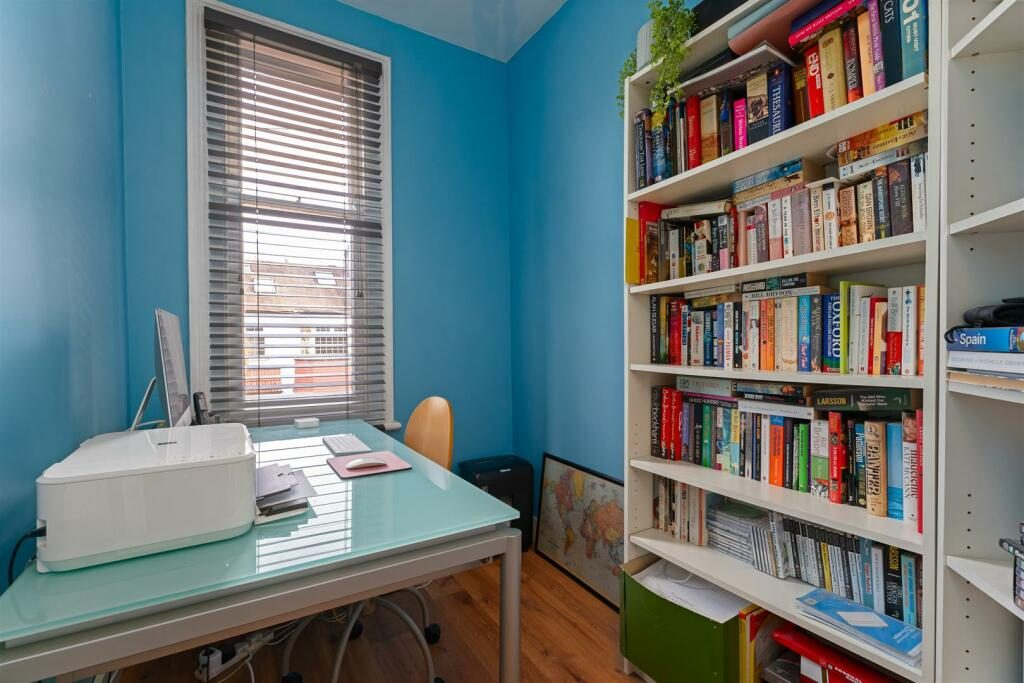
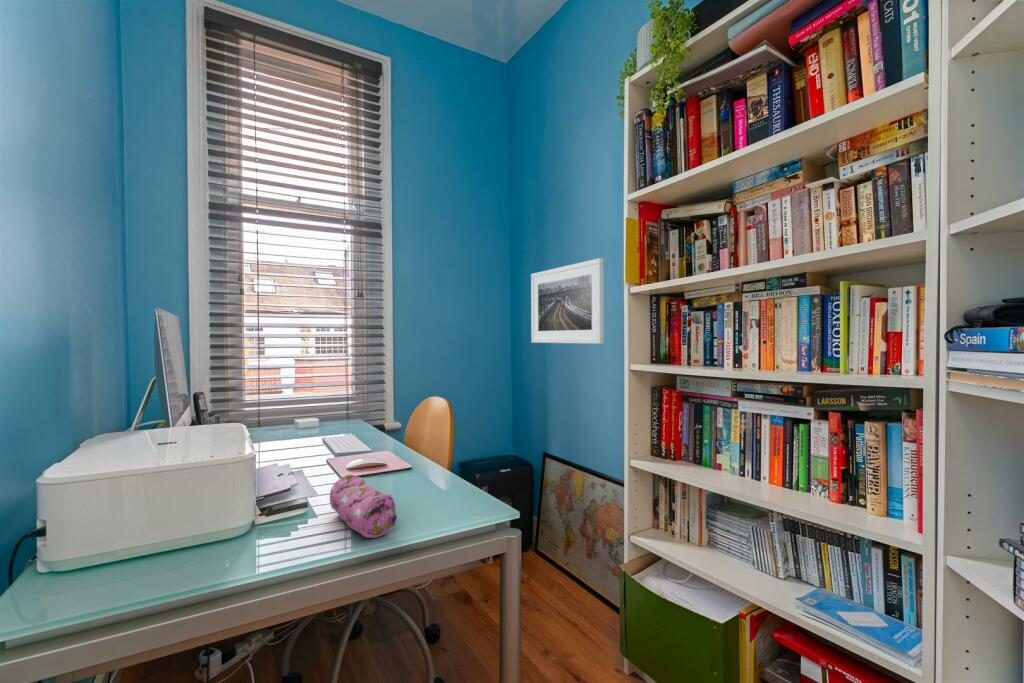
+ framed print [530,257,605,345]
+ pencil case [329,474,398,539]
